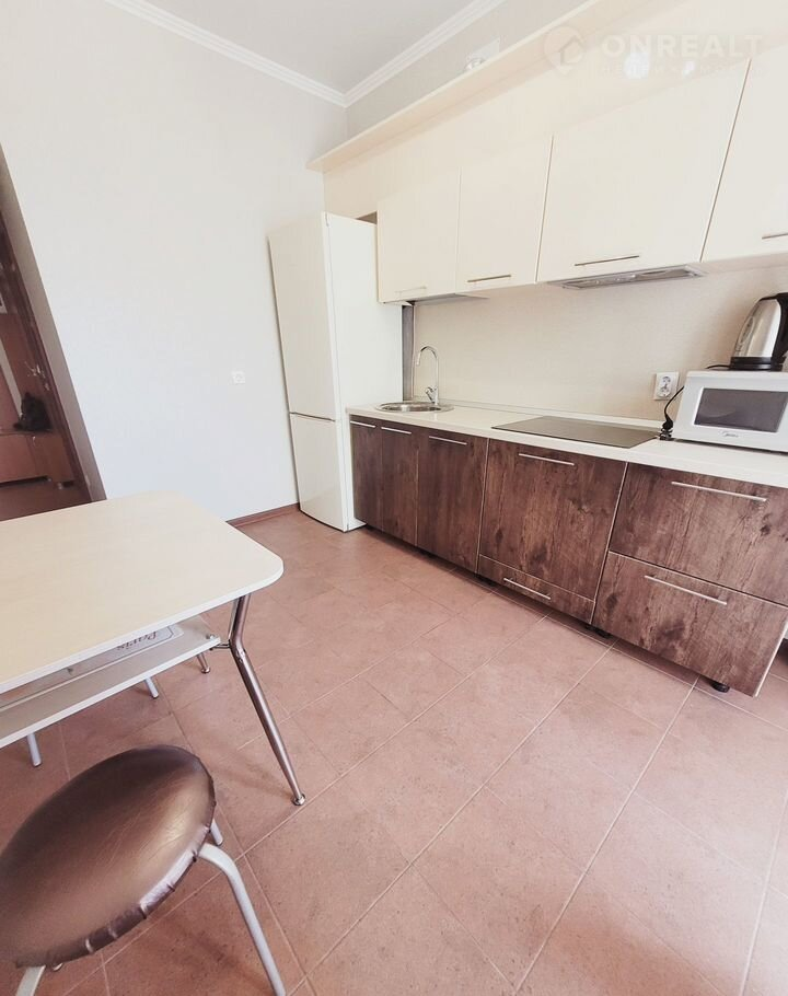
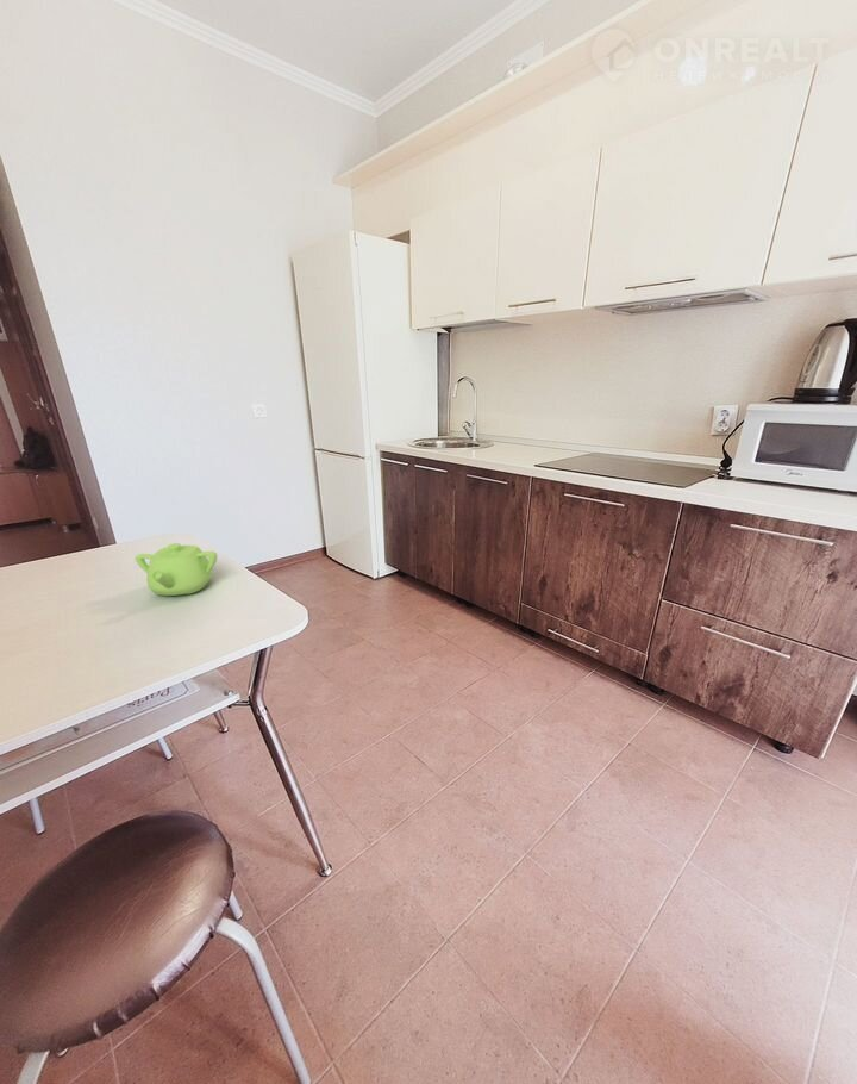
+ teapot [135,542,218,597]
